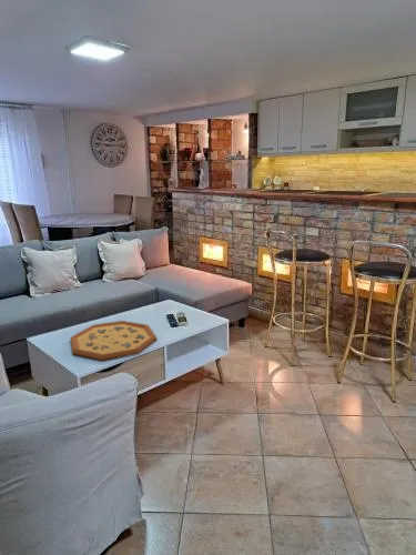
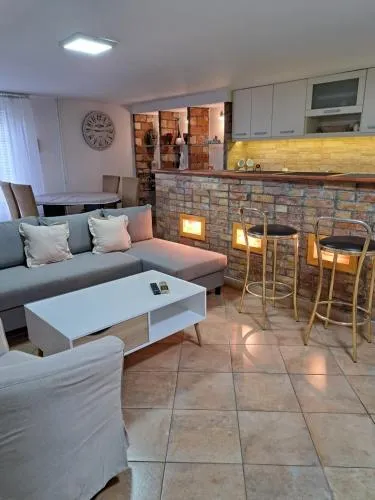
- decorative tray [70,320,158,361]
